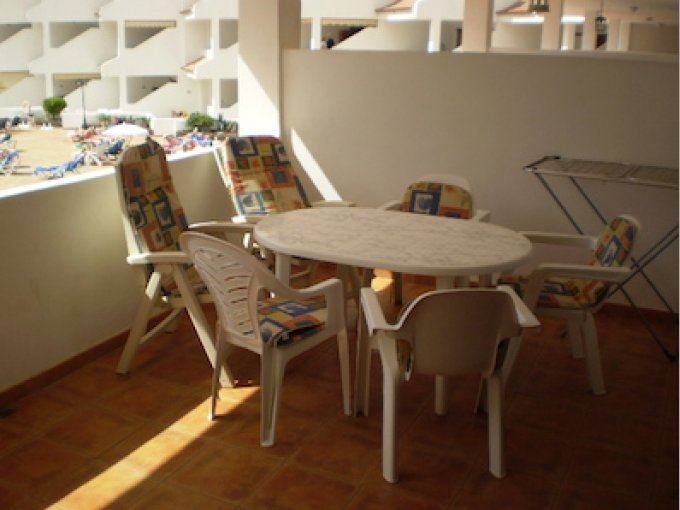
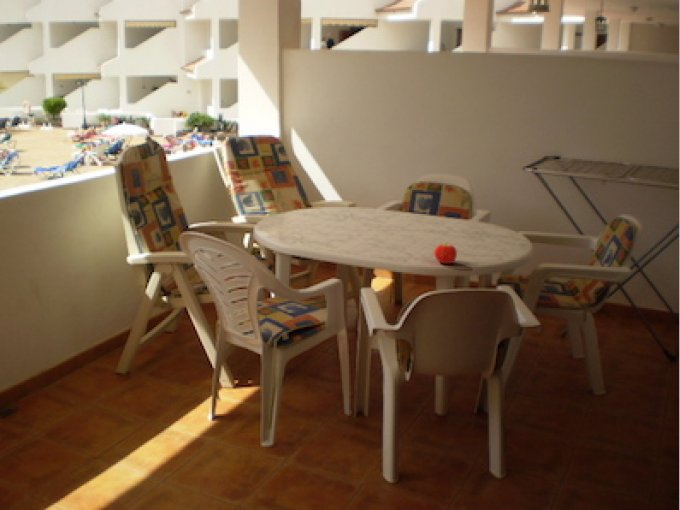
+ fruit [433,242,458,265]
